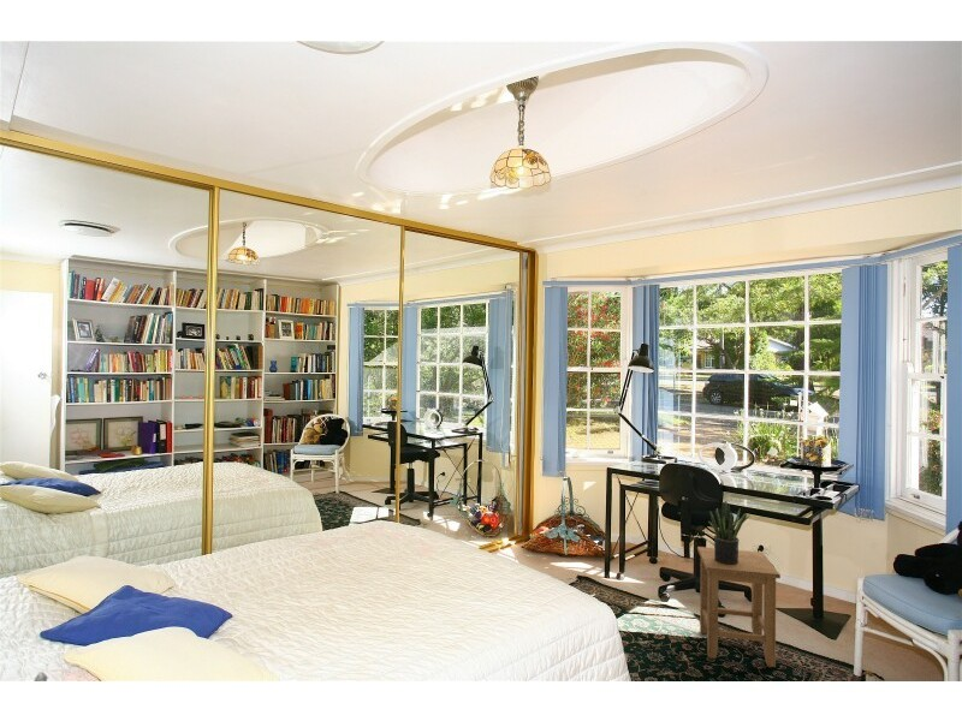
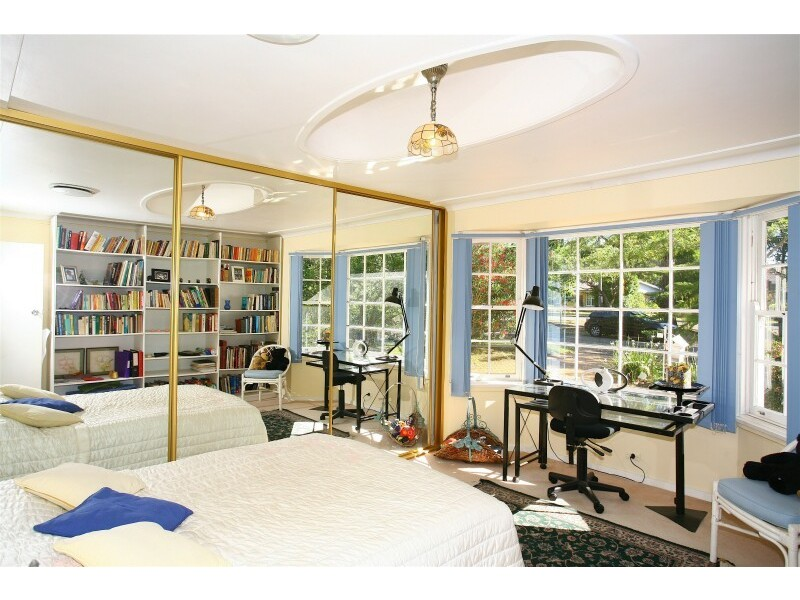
- potted plant [708,500,750,565]
- stool [696,546,782,668]
